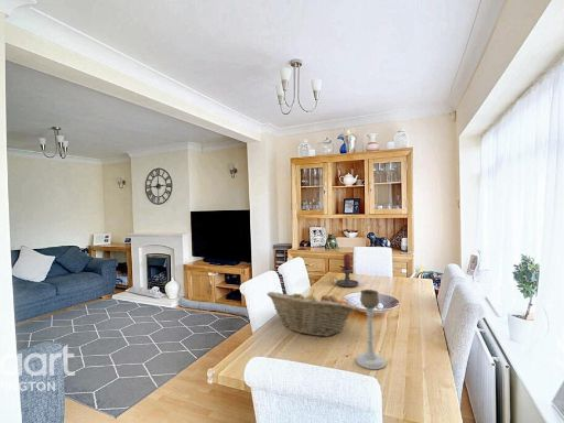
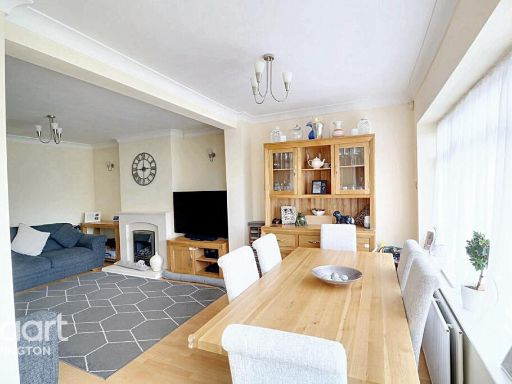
- candle holder [329,253,359,289]
- candle holder [355,289,387,370]
- fruit basket [265,289,357,337]
